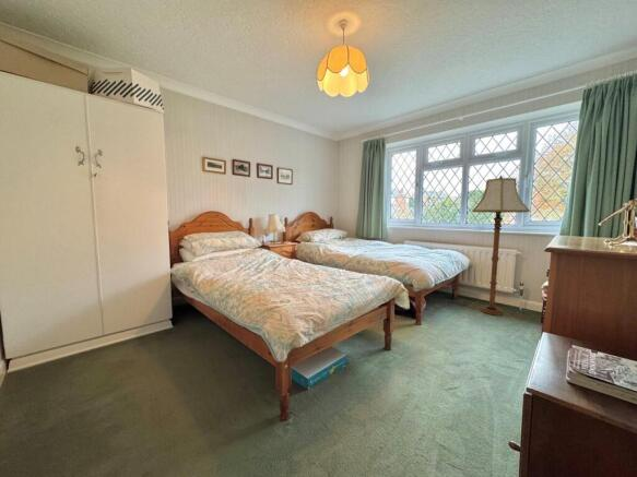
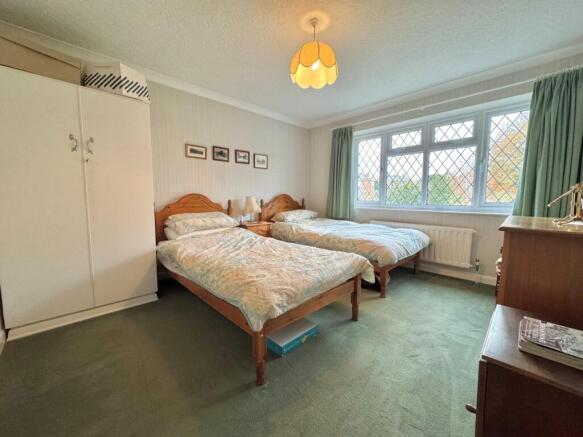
- floor lamp [471,175,531,317]
